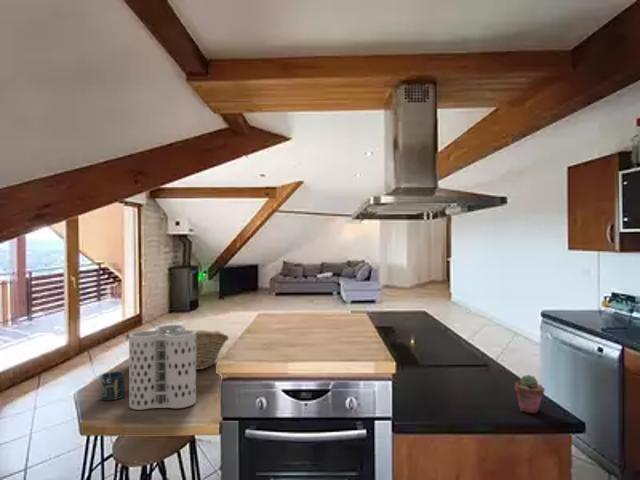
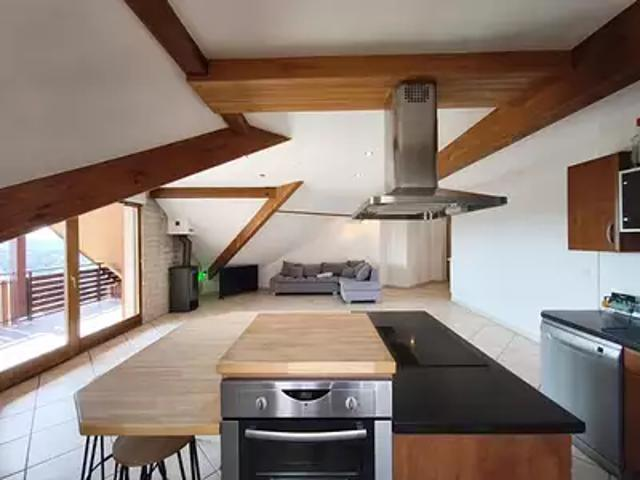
- fruit basket [125,329,230,371]
- potted succulent [514,374,546,414]
- cup [99,371,125,401]
- utensil holder [128,324,197,411]
